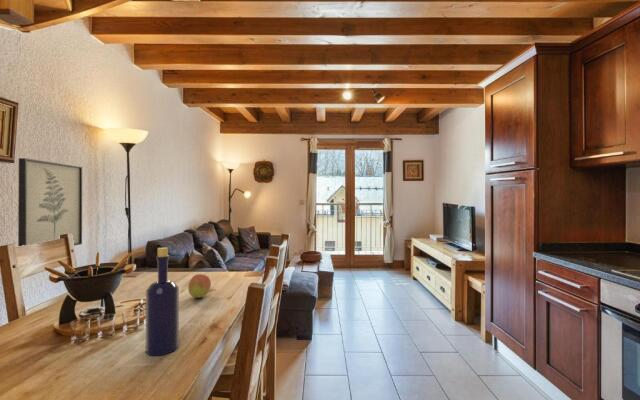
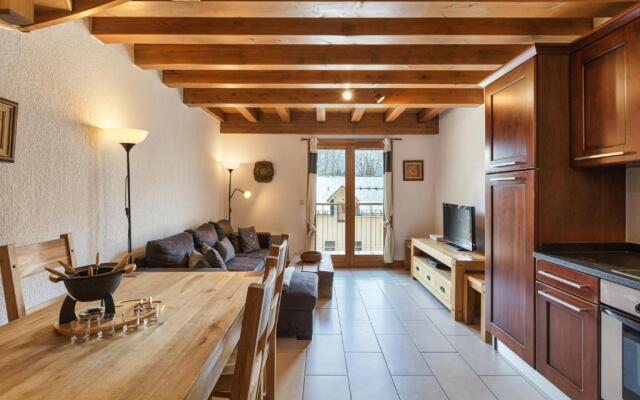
- bottle [144,247,180,357]
- fruit [187,273,212,299]
- wall art [17,157,83,247]
